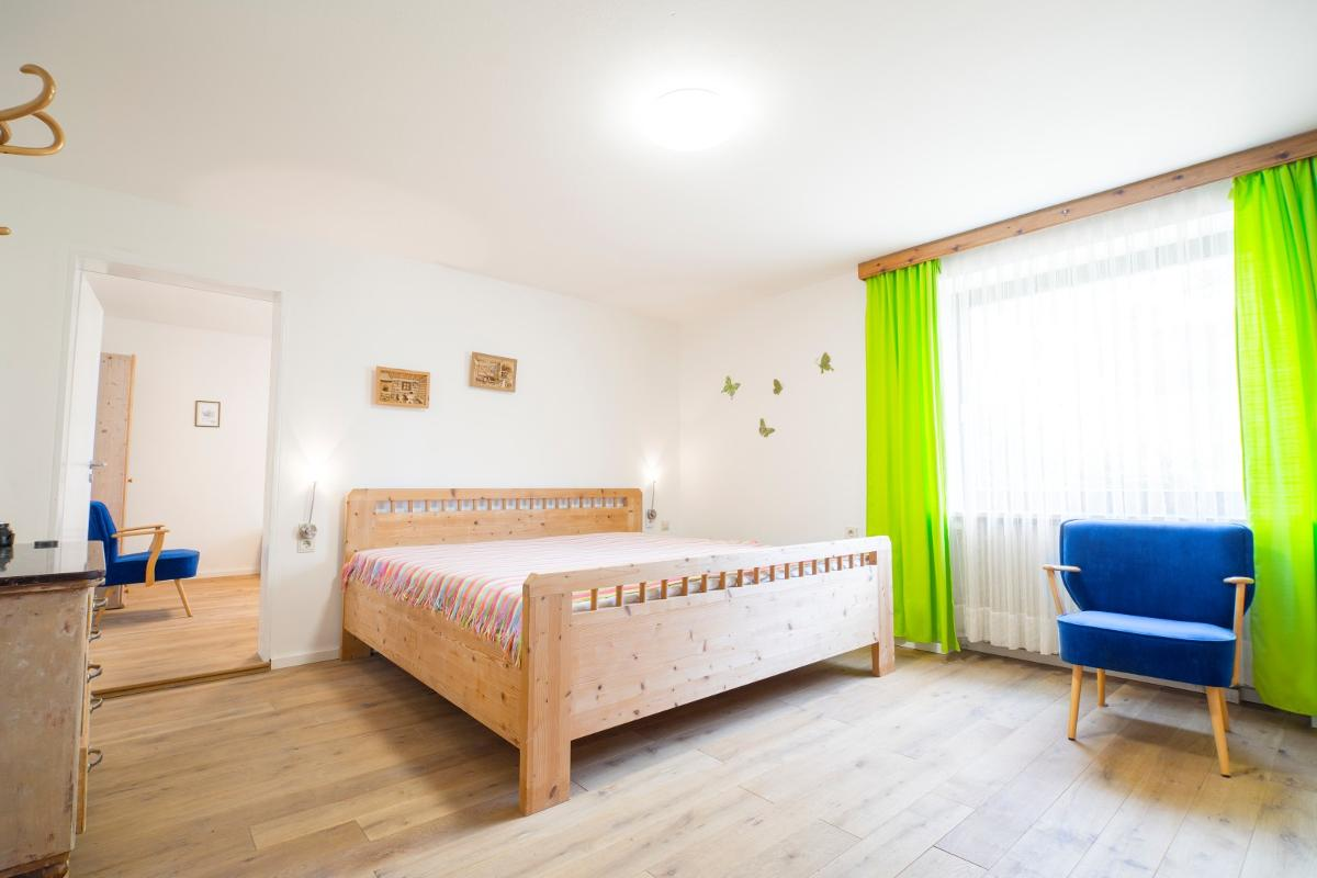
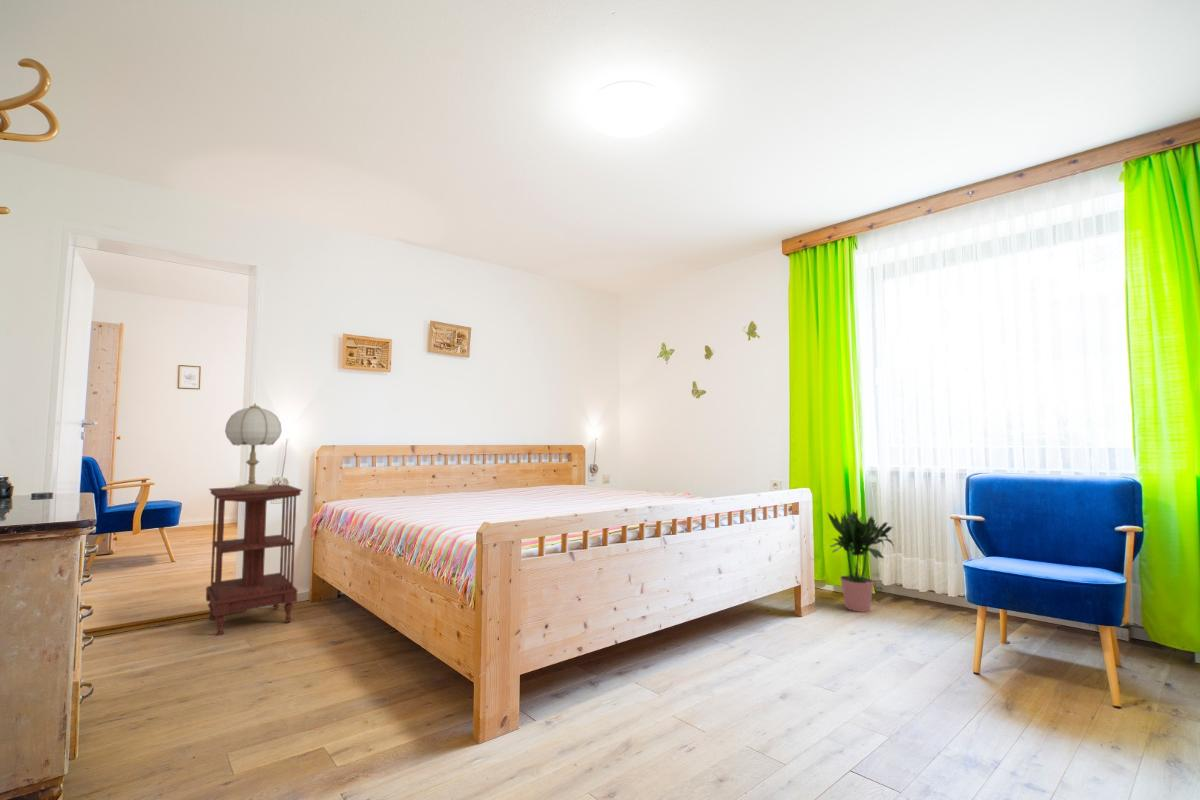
+ side table [205,484,303,636]
+ table lamp [224,402,283,491]
+ potted plant [826,508,895,613]
